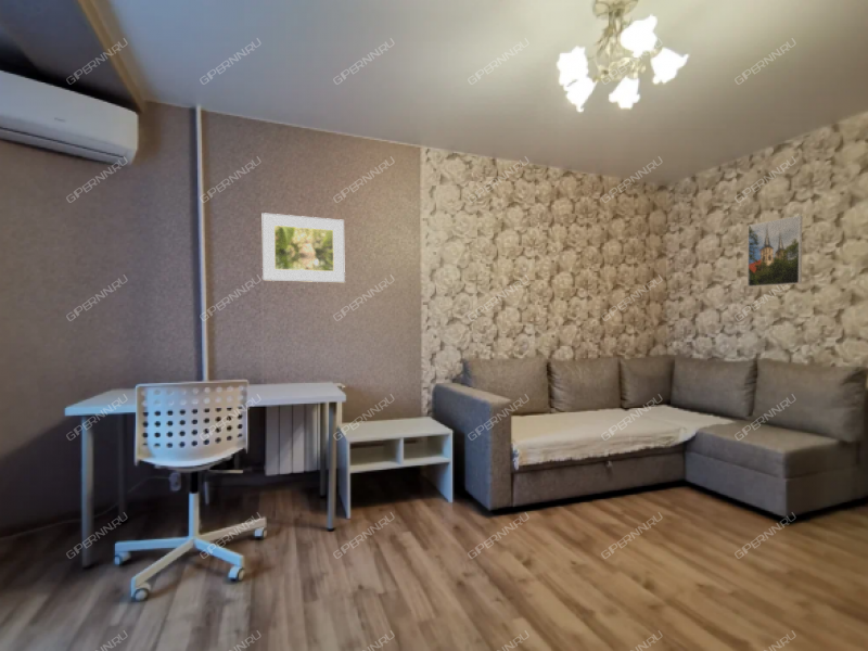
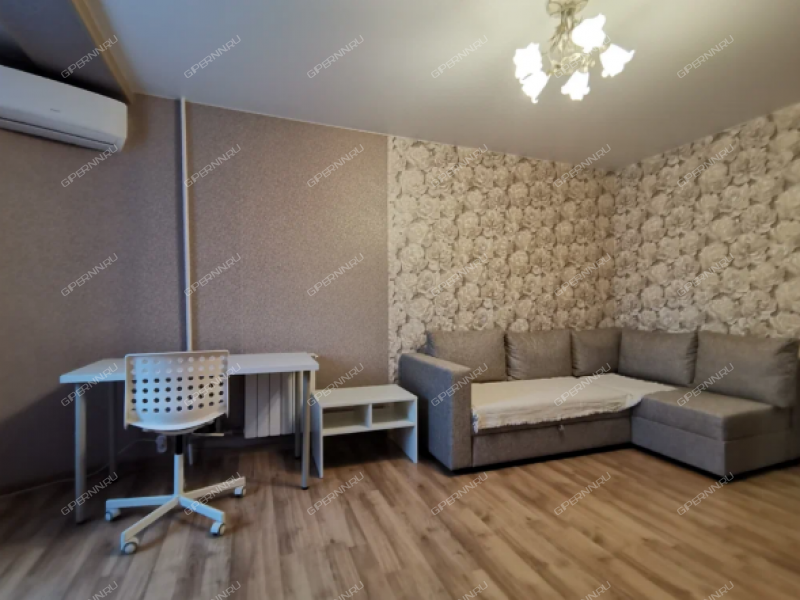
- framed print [746,215,803,288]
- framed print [261,212,346,283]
